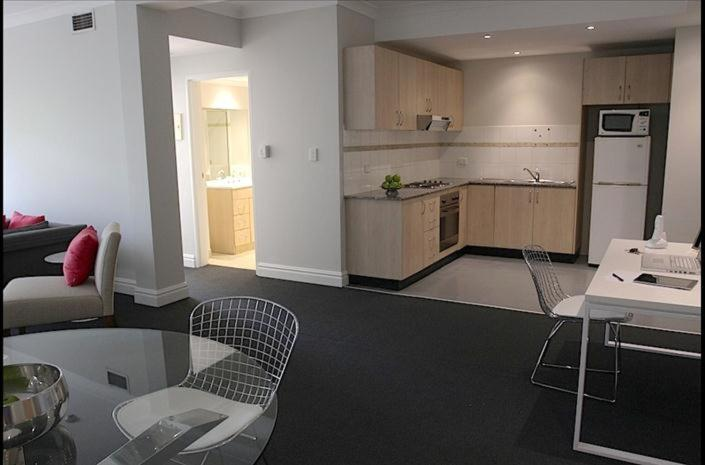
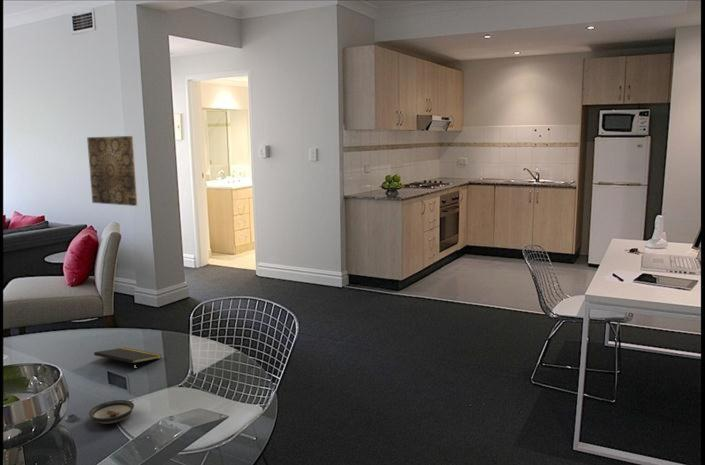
+ saucer [88,399,135,425]
+ notepad [93,347,162,372]
+ wall art [86,135,138,207]
